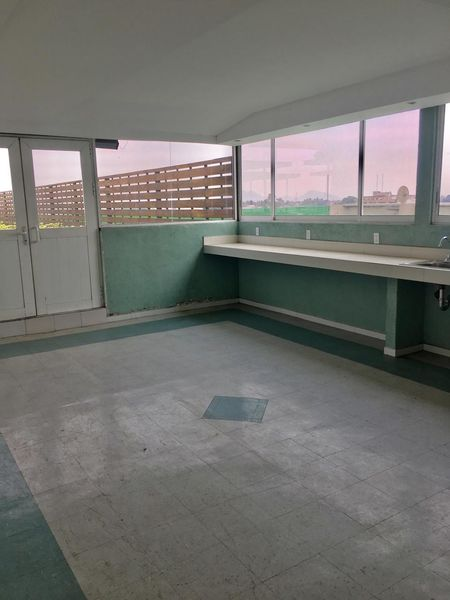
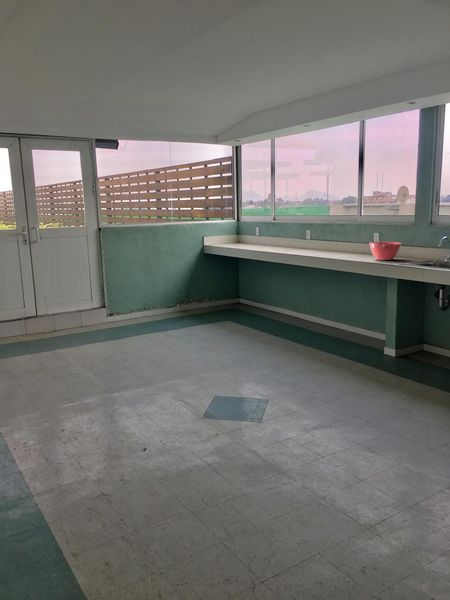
+ mixing bowl [368,241,402,261]
